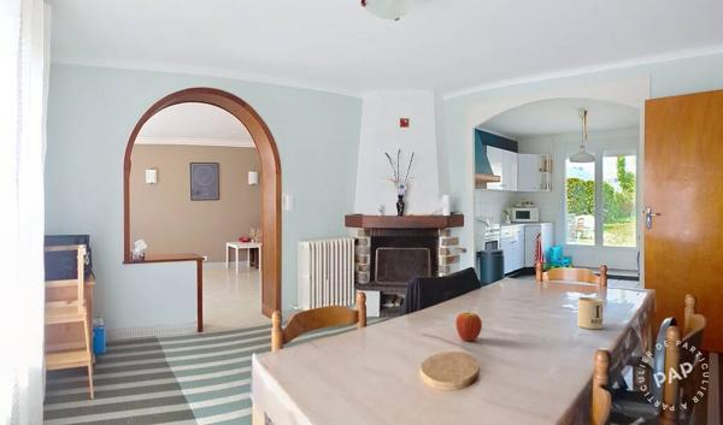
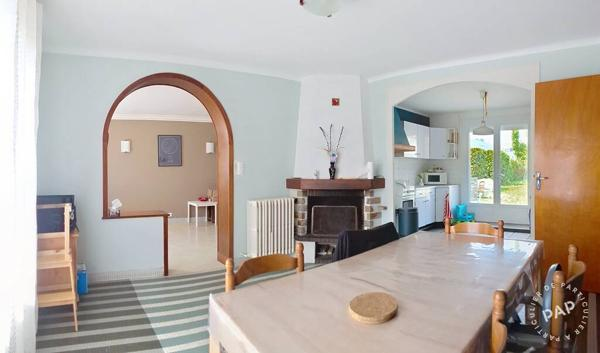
- fruit [454,309,483,342]
- mug [576,296,604,330]
